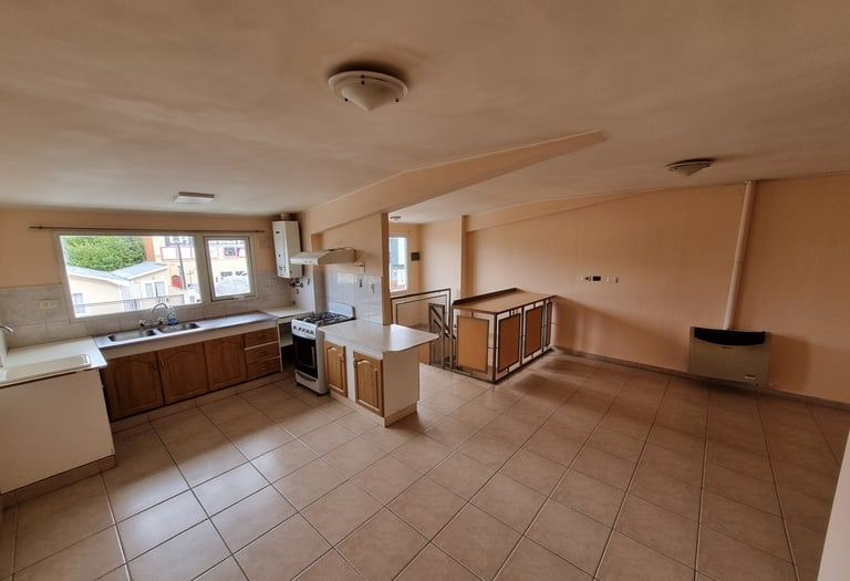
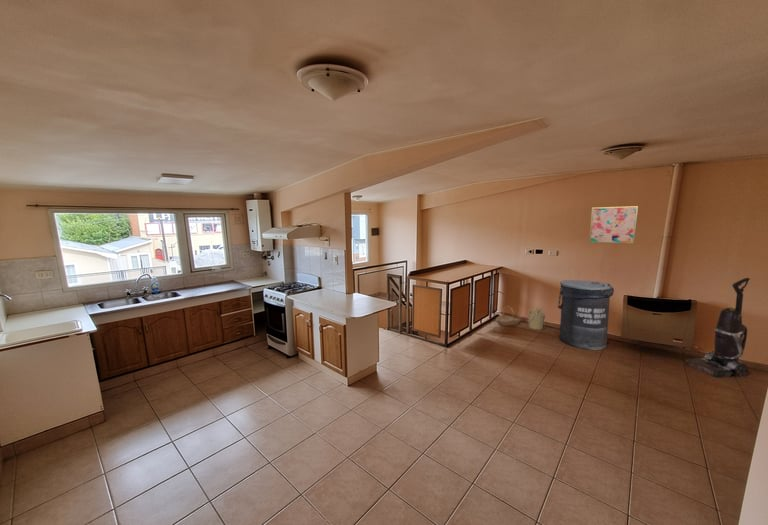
+ trash can [557,279,615,351]
+ basket [495,305,521,327]
+ vacuum cleaner [684,277,751,379]
+ bucket [527,307,546,331]
+ wall art [588,205,639,245]
